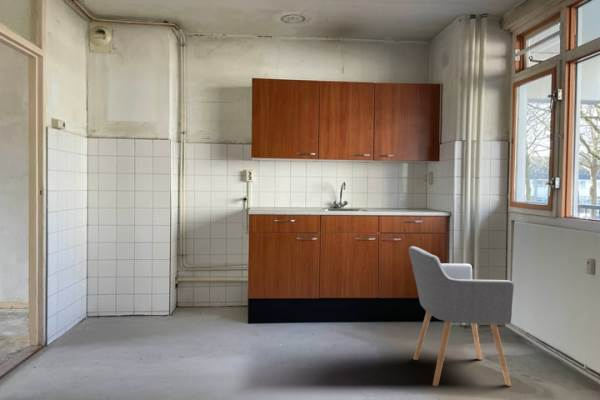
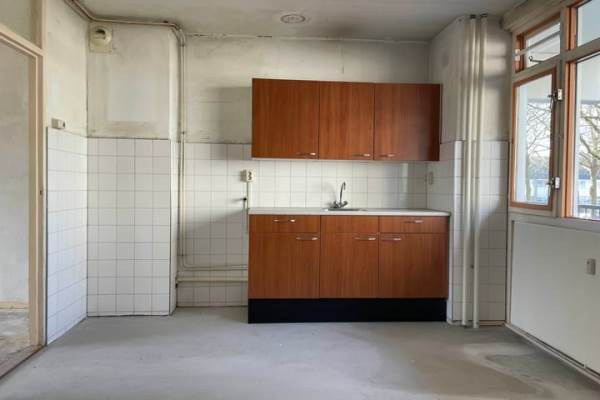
- chair [408,245,515,388]
